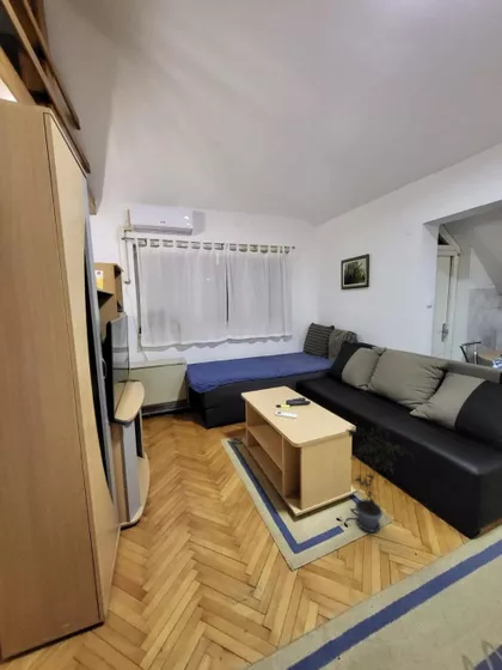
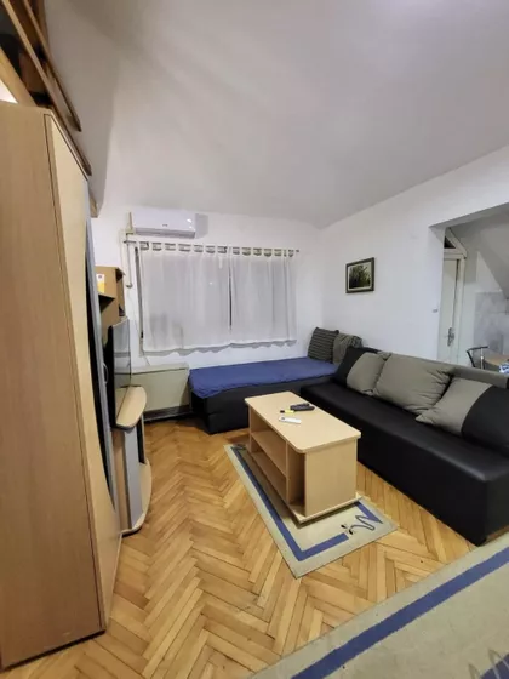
- potted plant [344,419,416,534]
